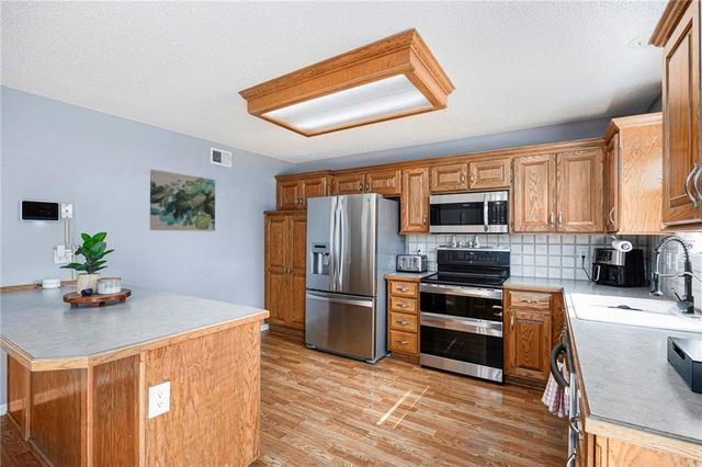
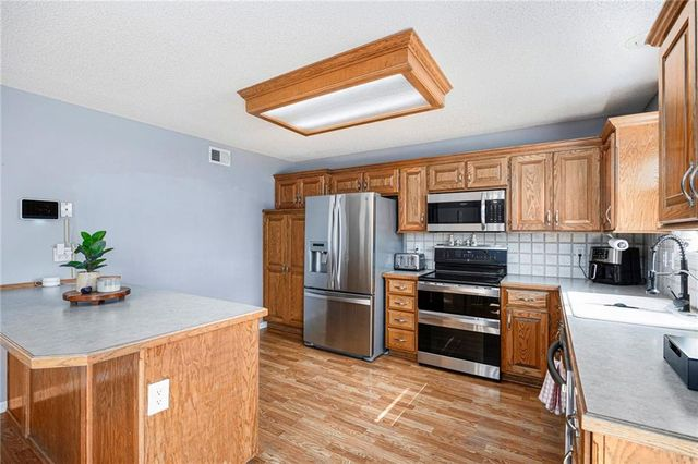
- wall art [149,169,216,232]
